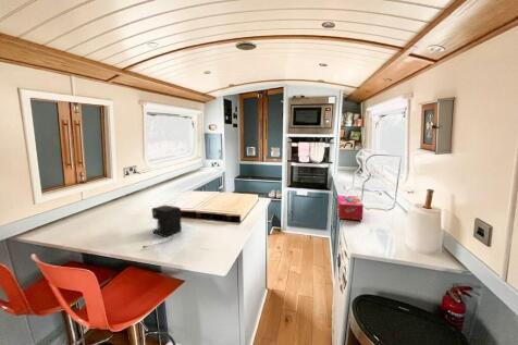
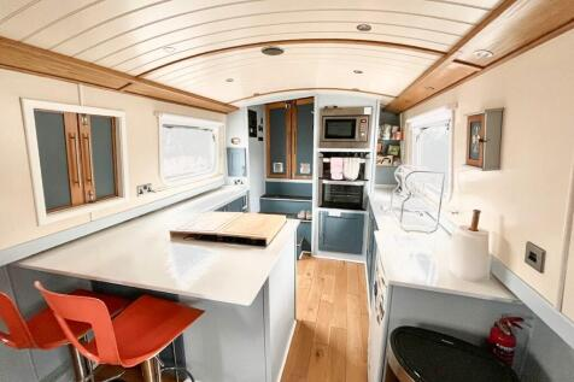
- coffee maker [141,205,183,249]
- tissue box [336,195,365,221]
